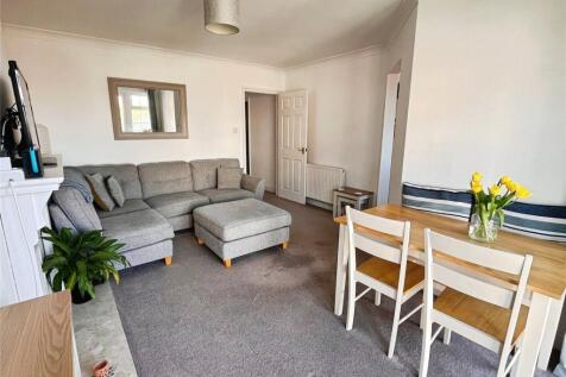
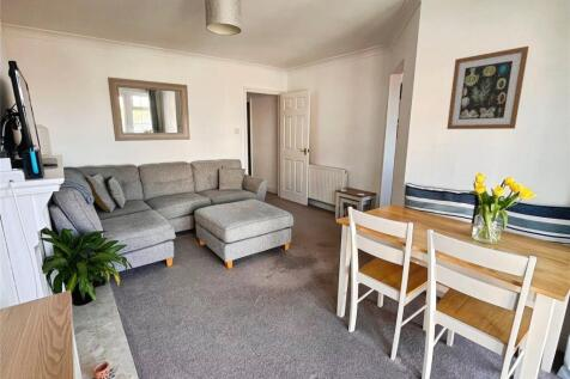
+ wall art [445,45,530,130]
